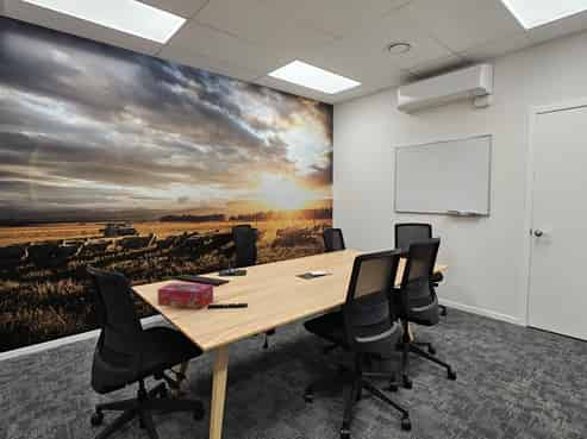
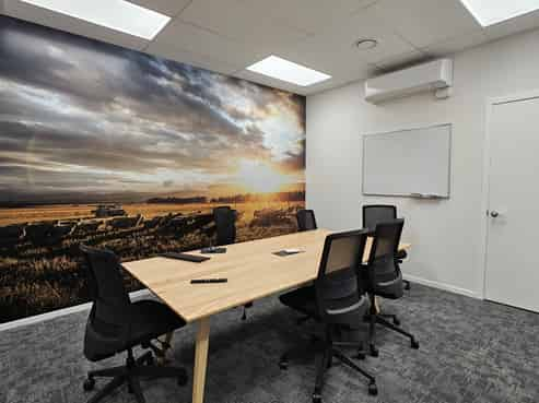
- tissue box [156,282,214,309]
